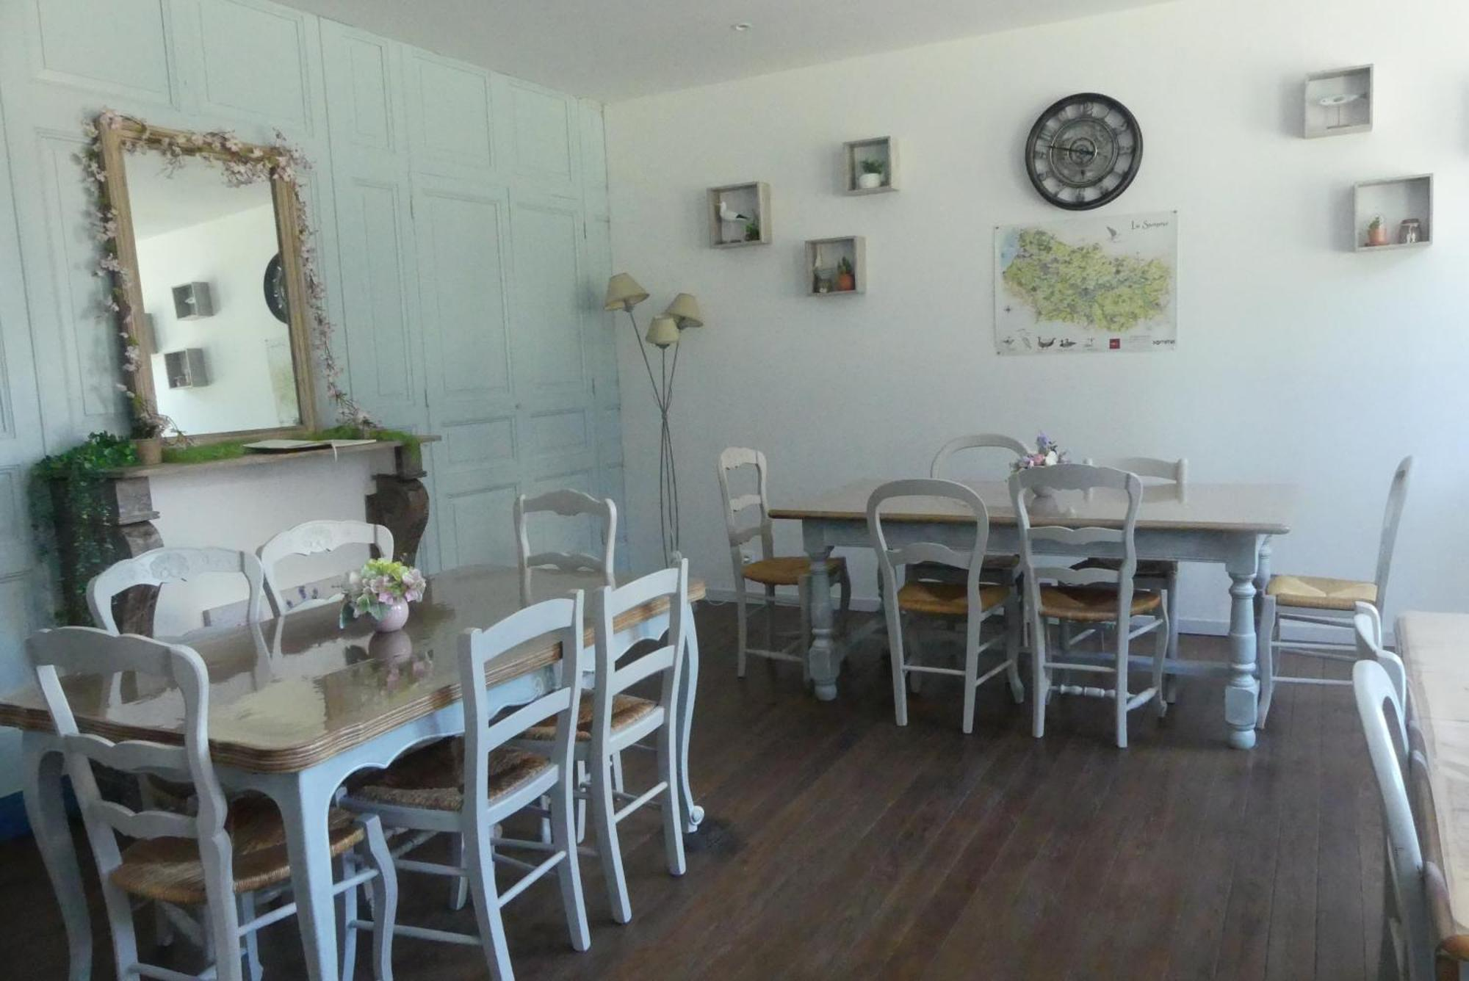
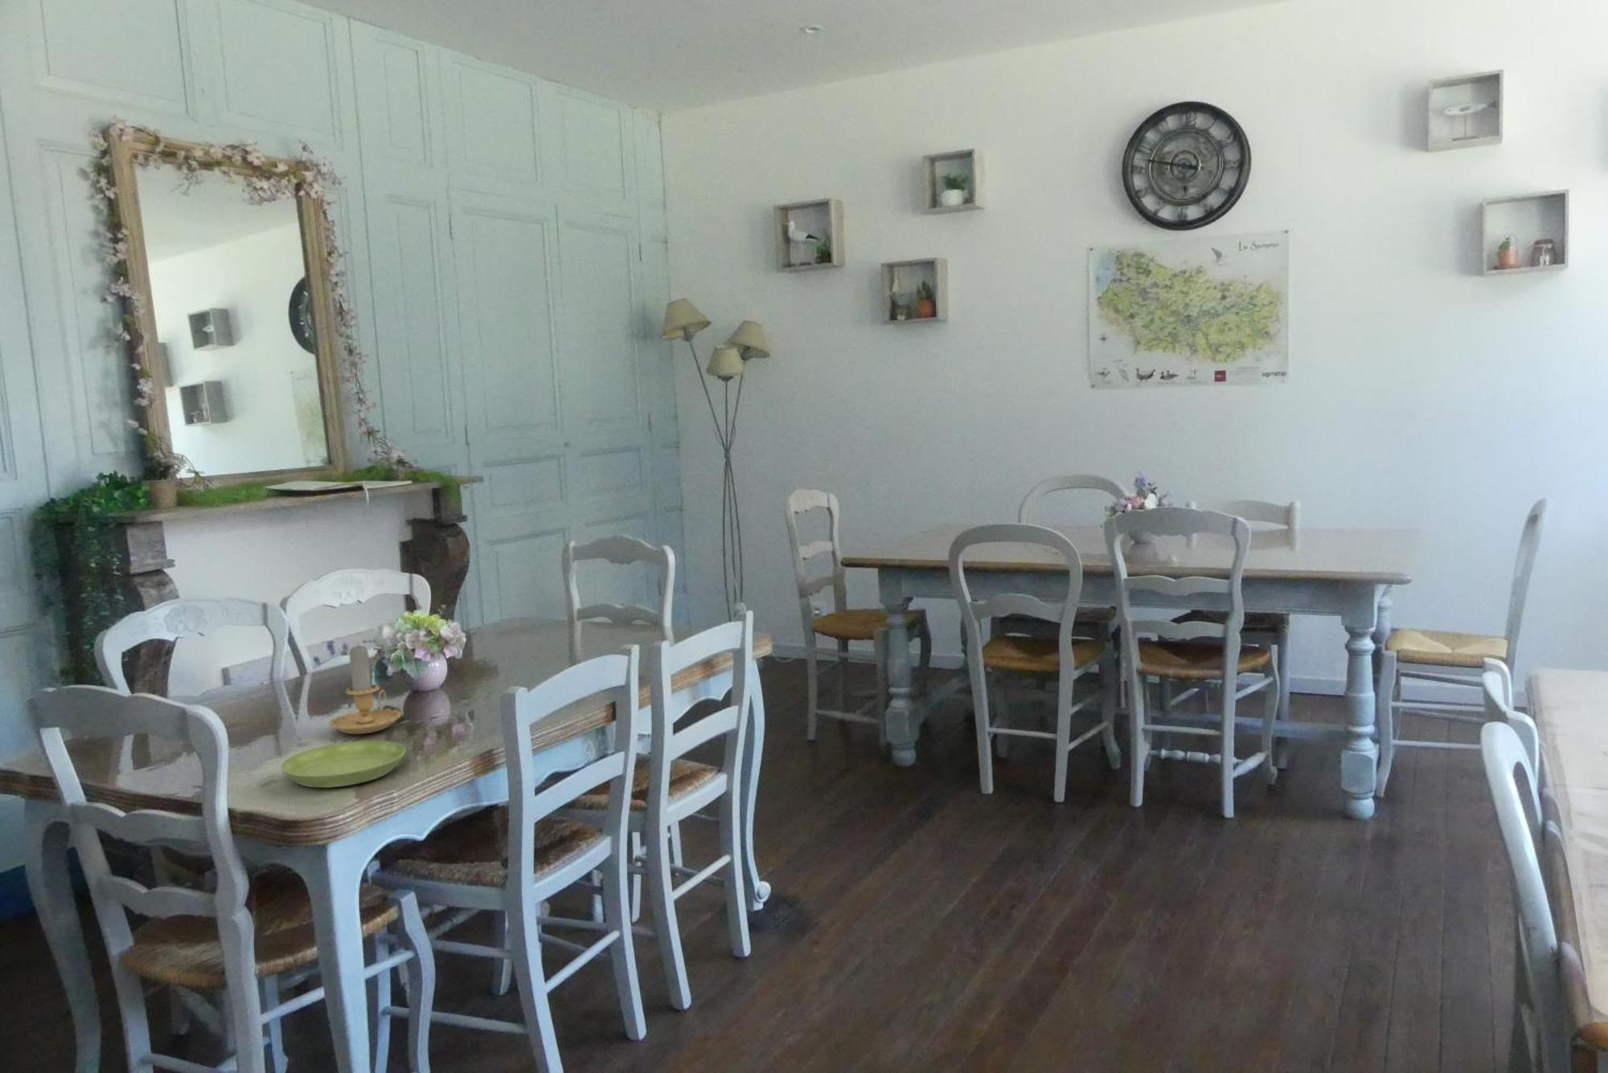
+ saucer [280,740,407,789]
+ candle [328,641,403,735]
